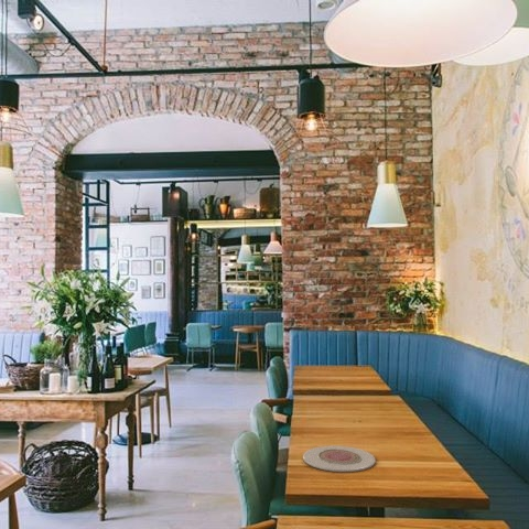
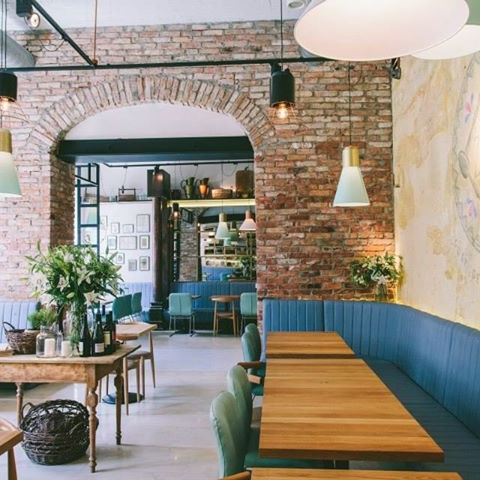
- plate [302,445,377,473]
